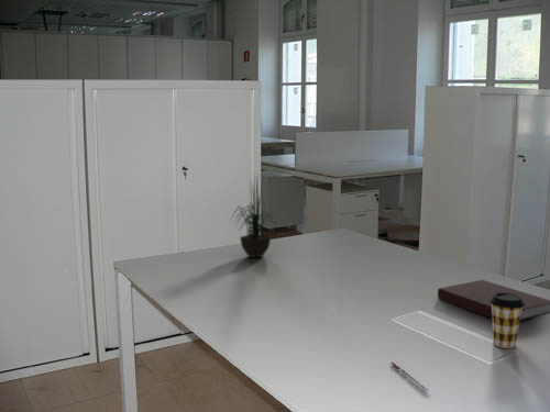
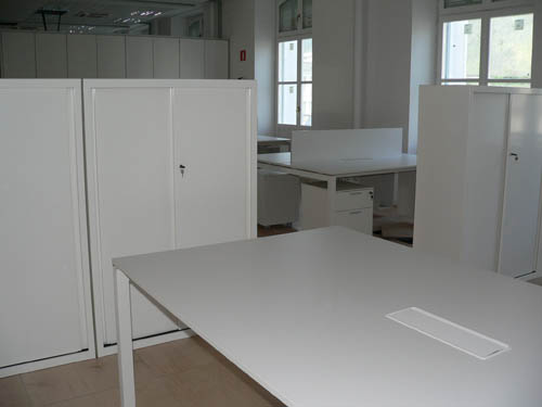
- pen [391,360,429,391]
- potted plant [229,171,277,259]
- coffee cup [490,292,525,349]
- notebook [437,279,550,322]
